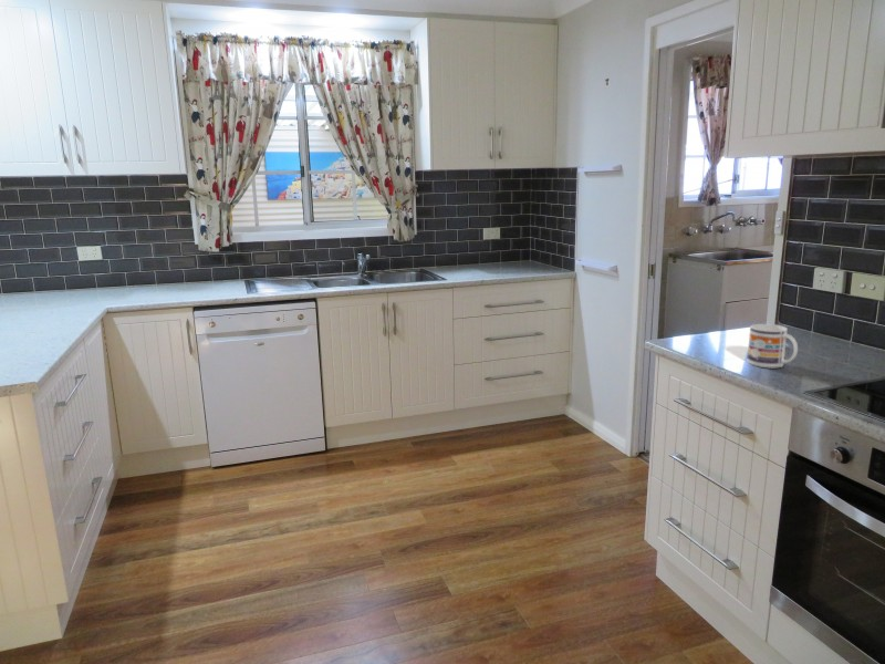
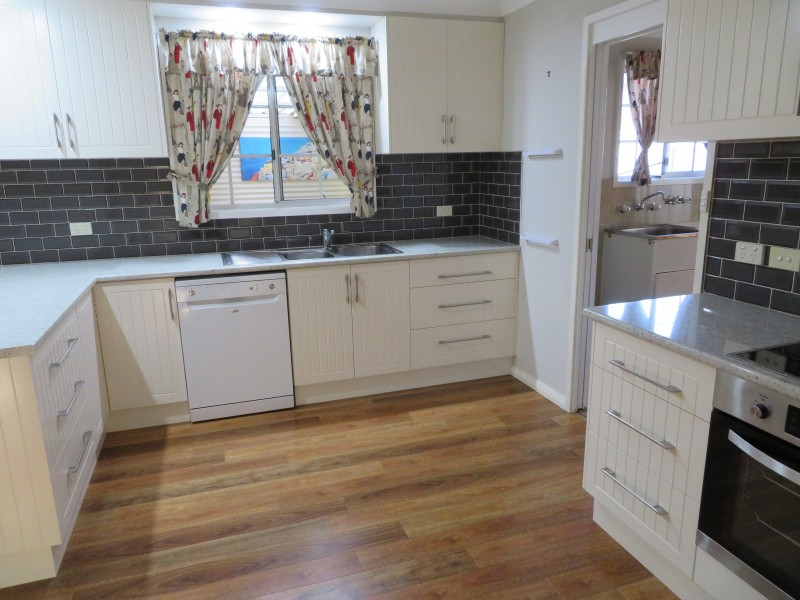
- mug [747,323,799,369]
